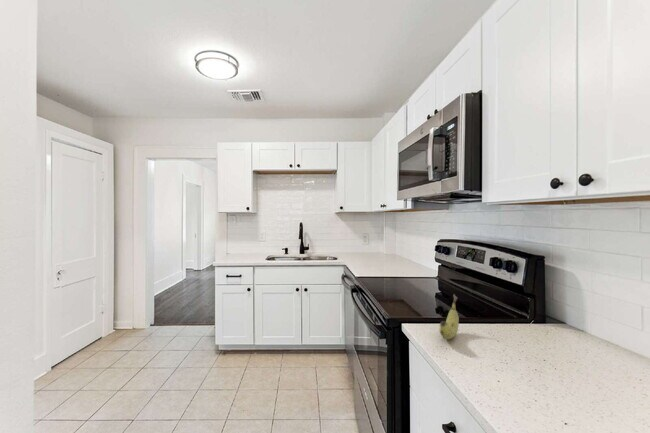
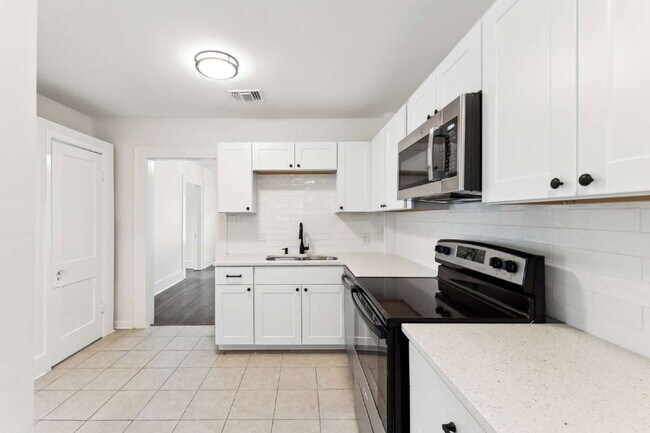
- fruit [438,293,460,340]
